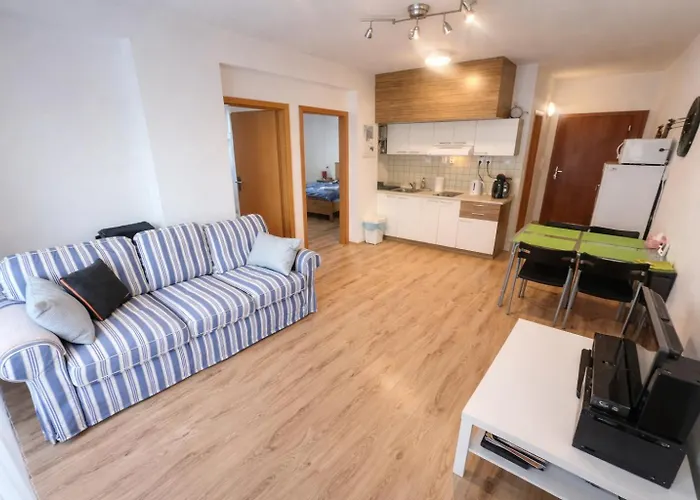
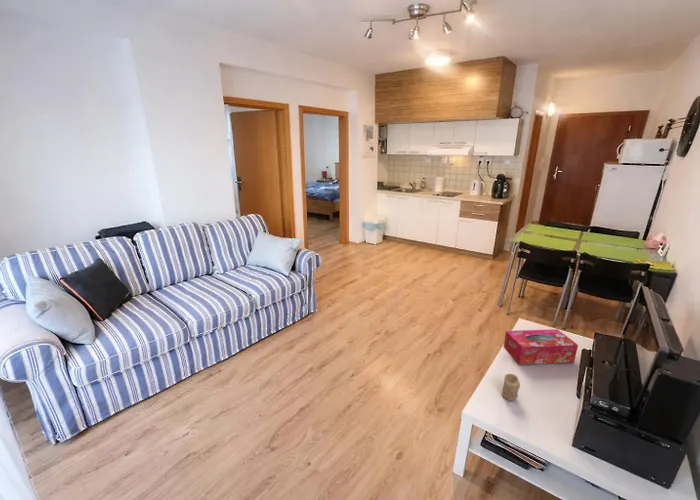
+ tissue box [503,328,579,365]
+ candle [501,373,521,402]
